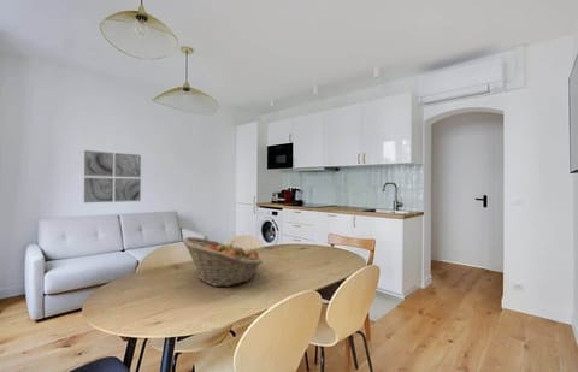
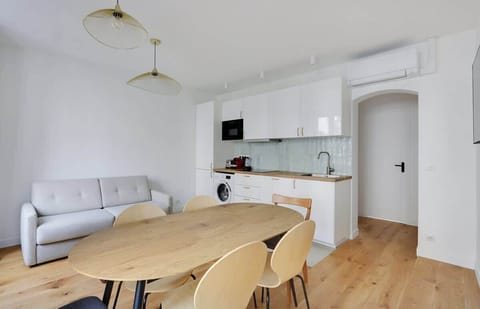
- fruit basket [181,236,264,288]
- wall art [83,149,142,203]
